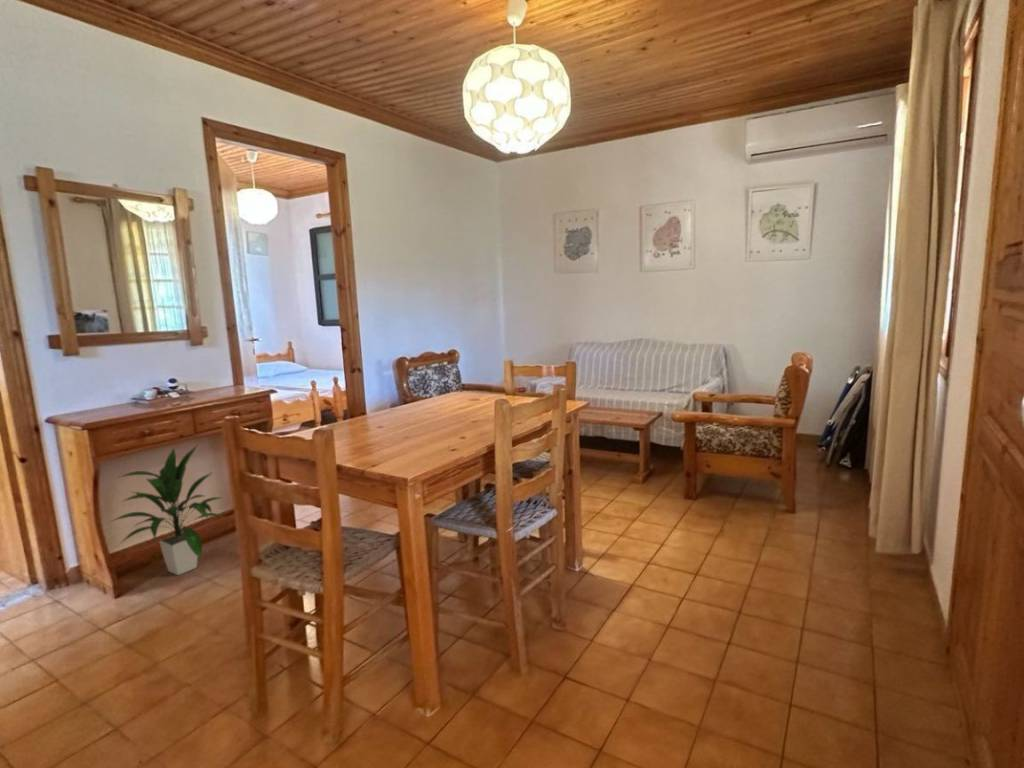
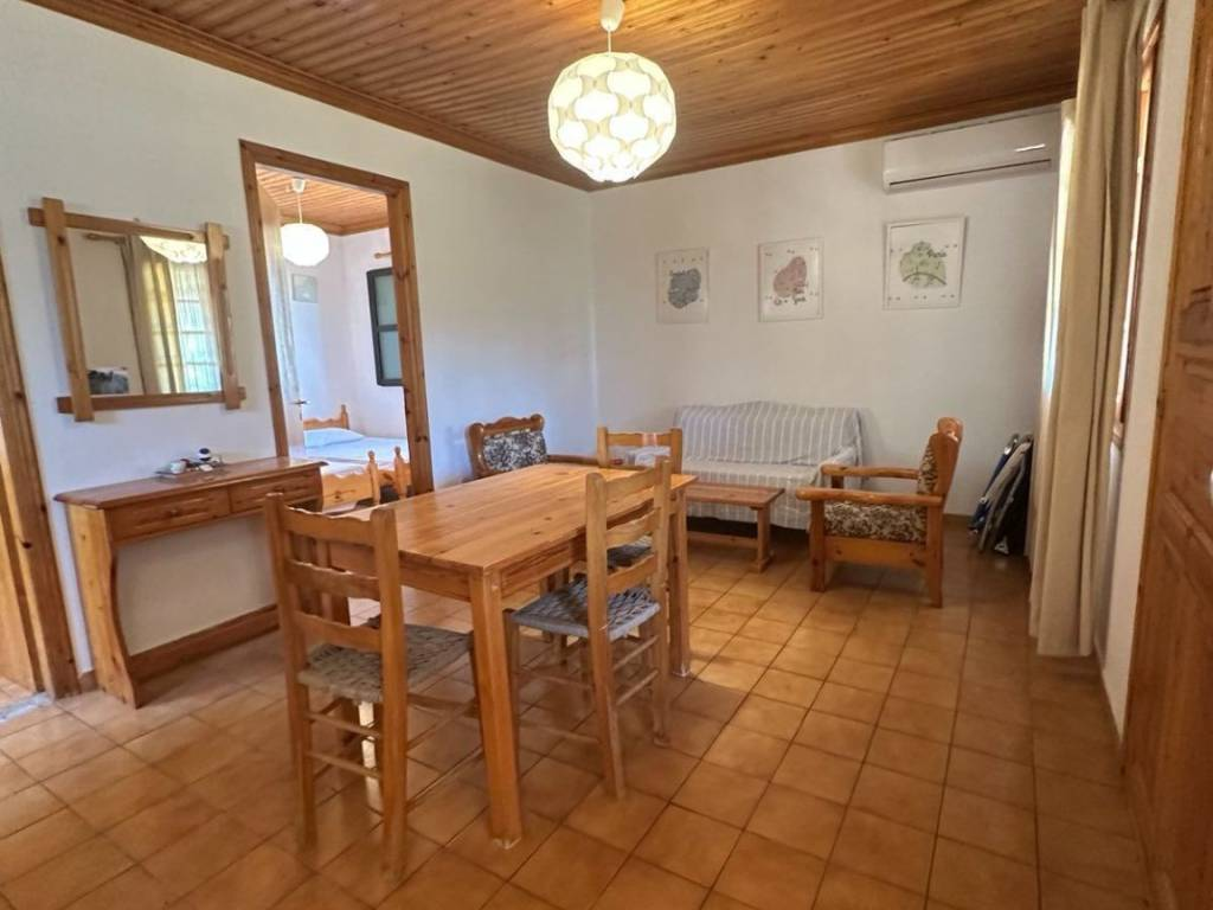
- indoor plant [106,442,228,576]
